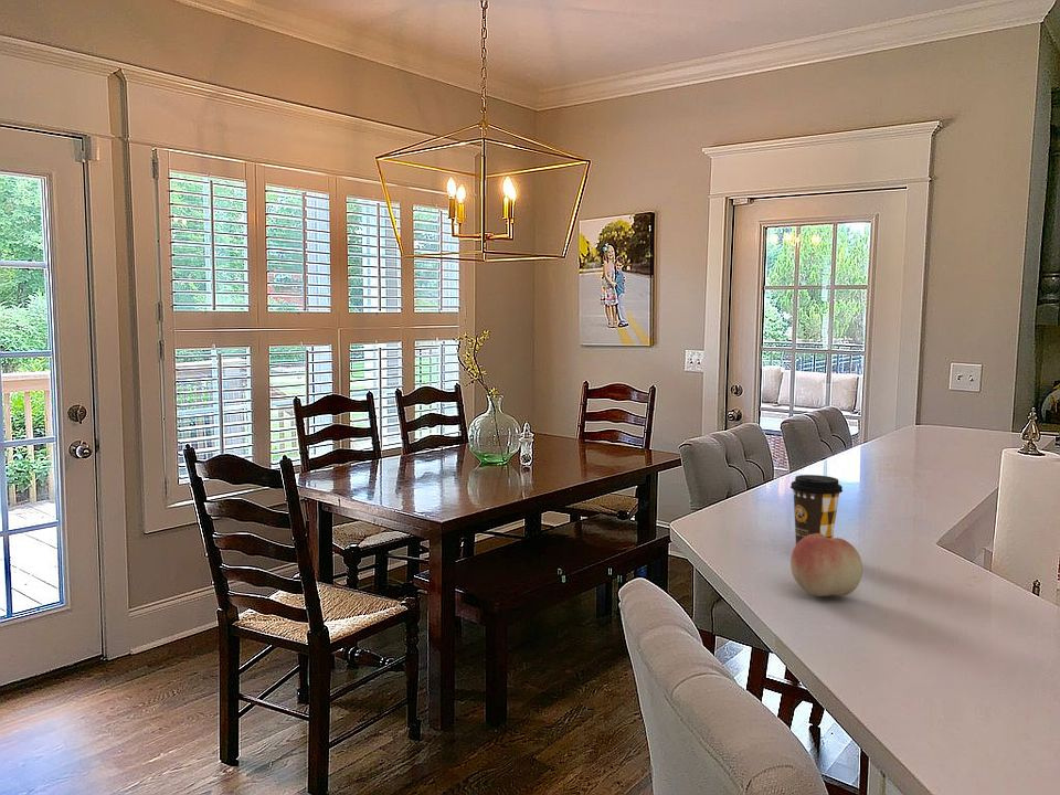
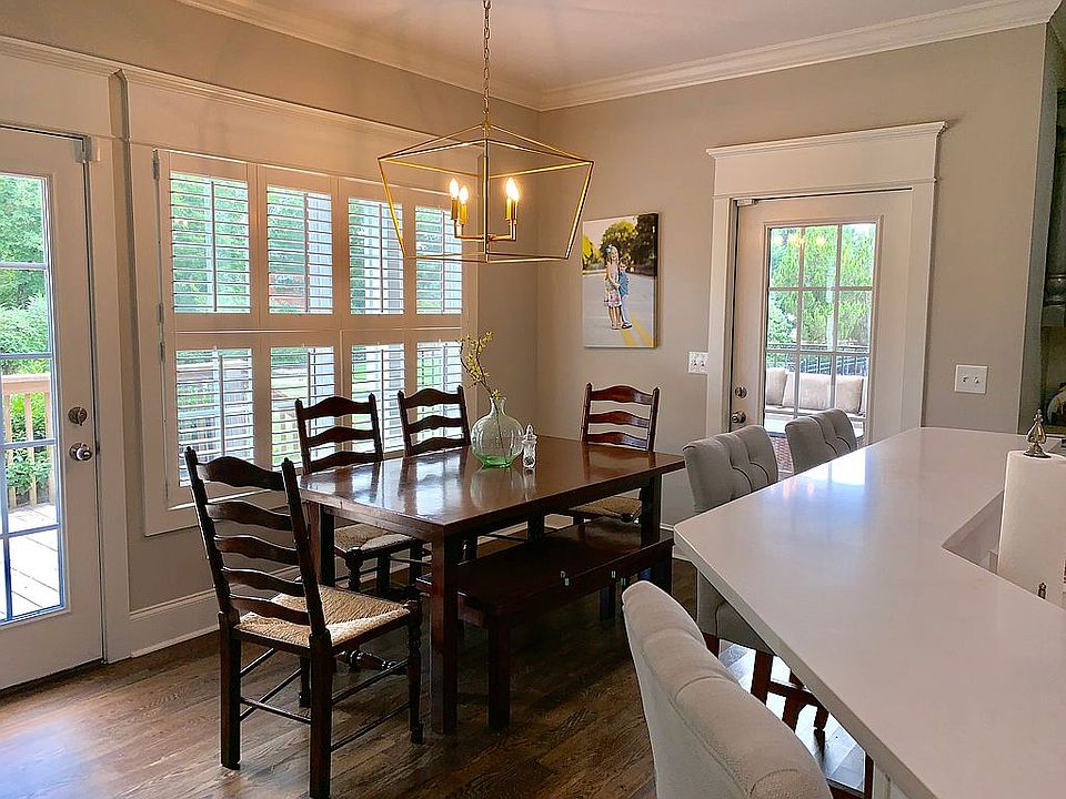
- fruit [789,533,863,597]
- coffee cup [789,474,844,545]
